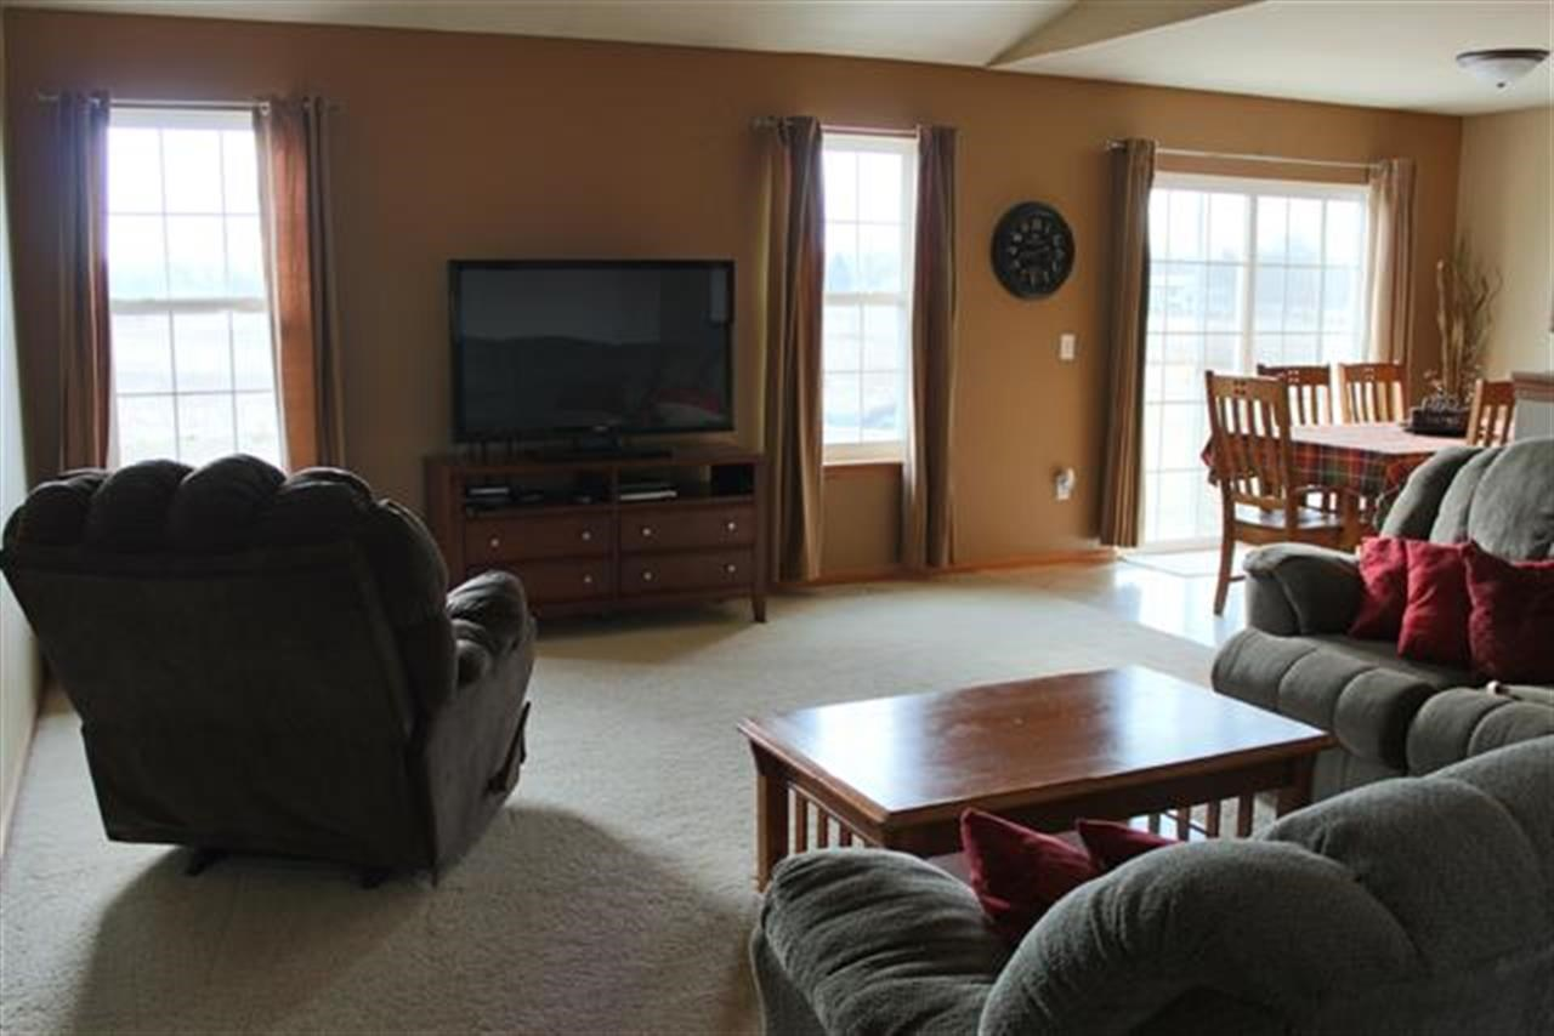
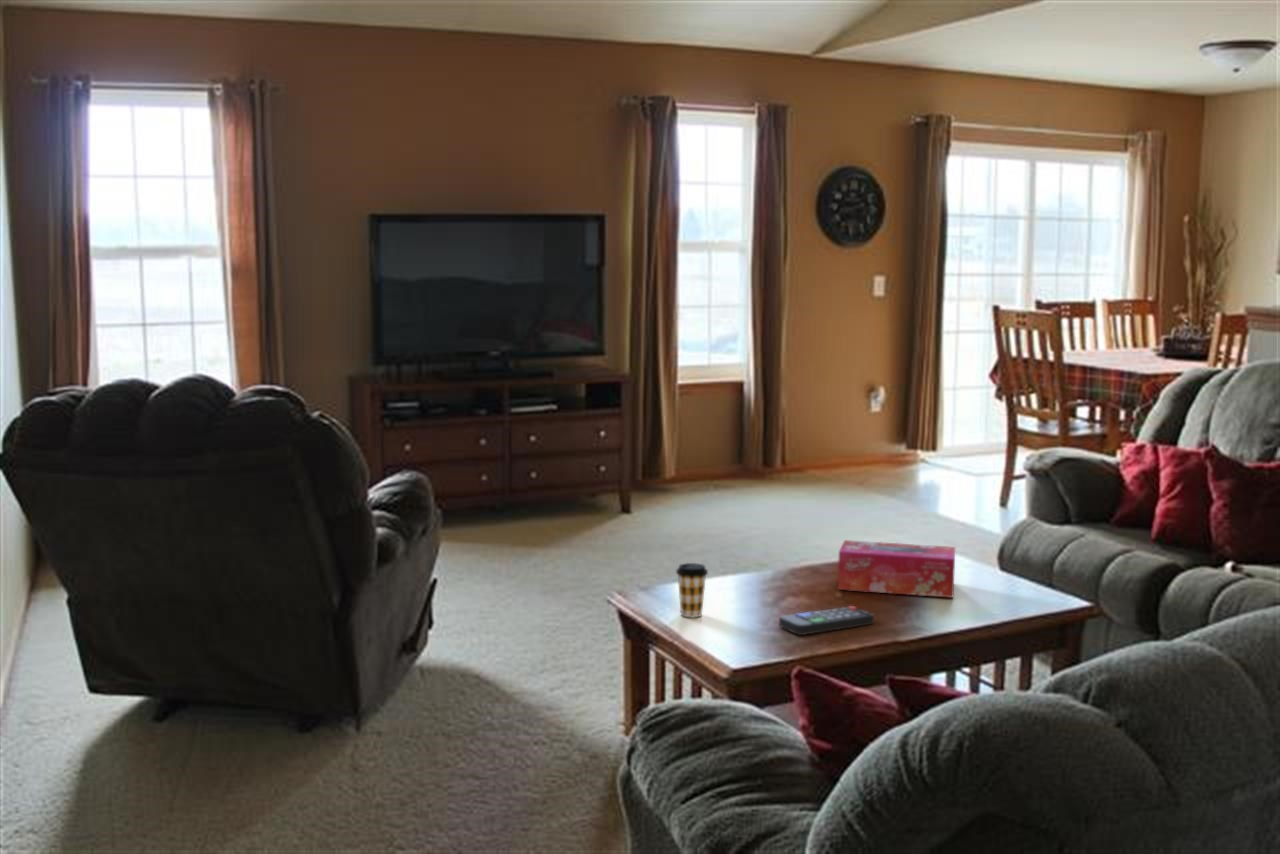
+ coffee cup [675,562,709,618]
+ tissue box [837,539,956,599]
+ remote control [778,605,875,636]
